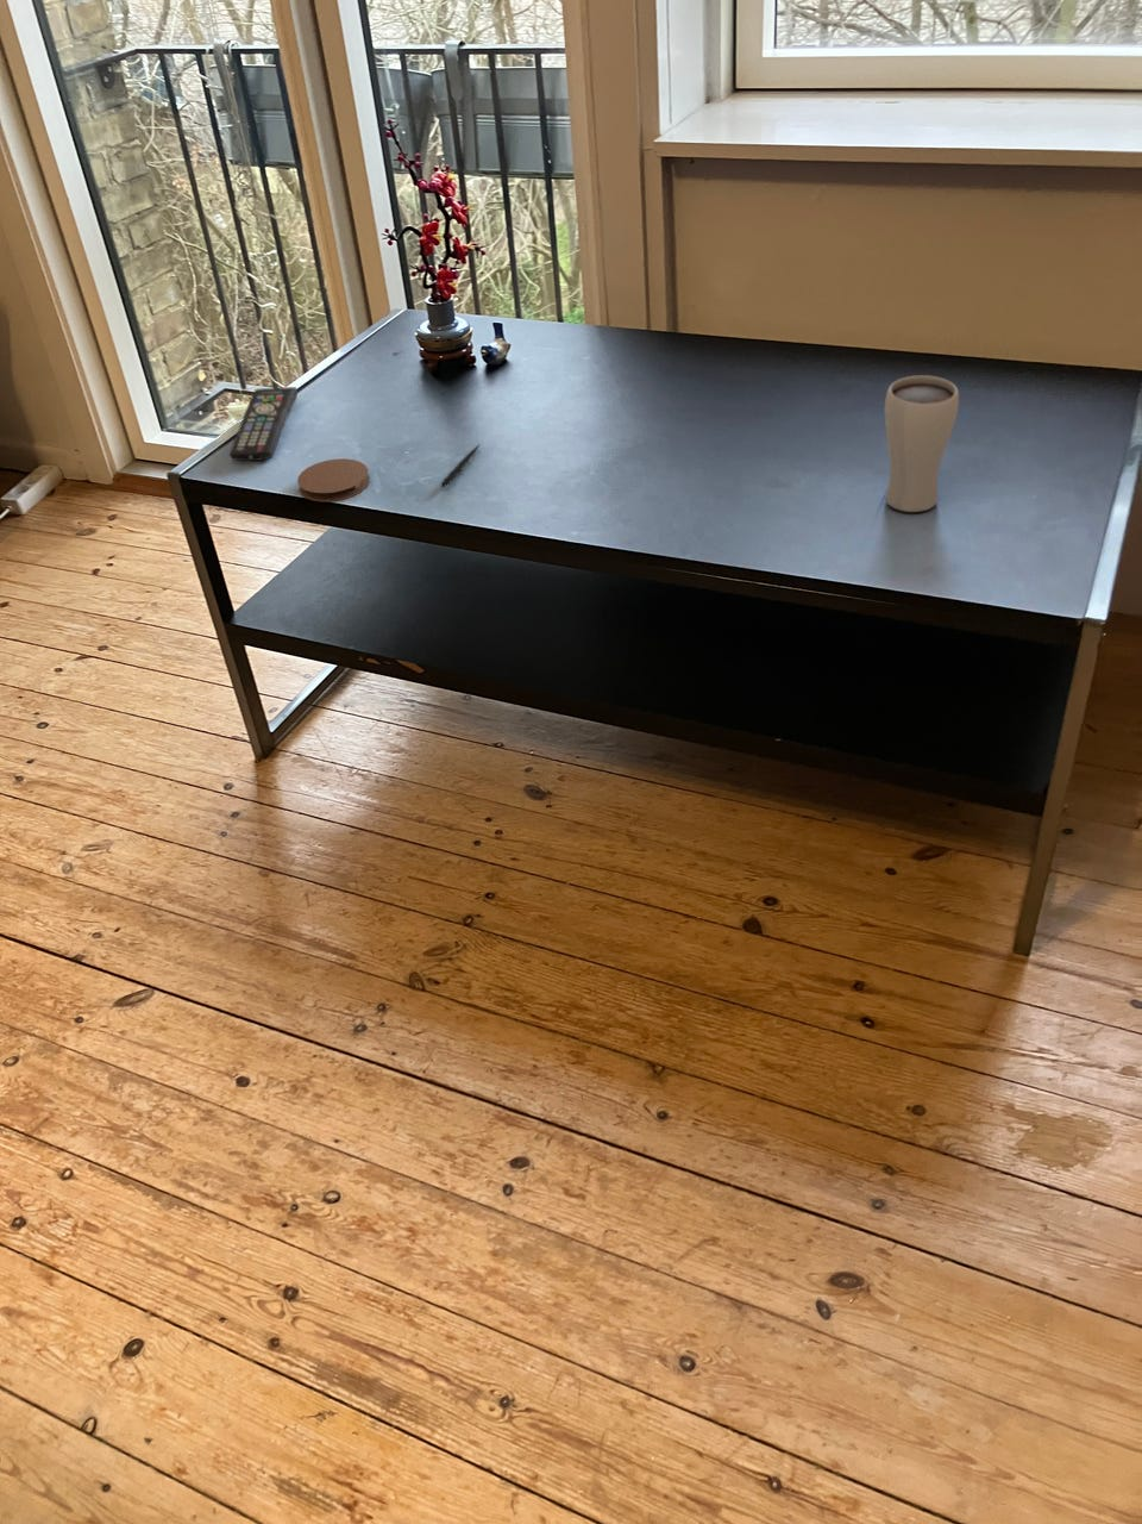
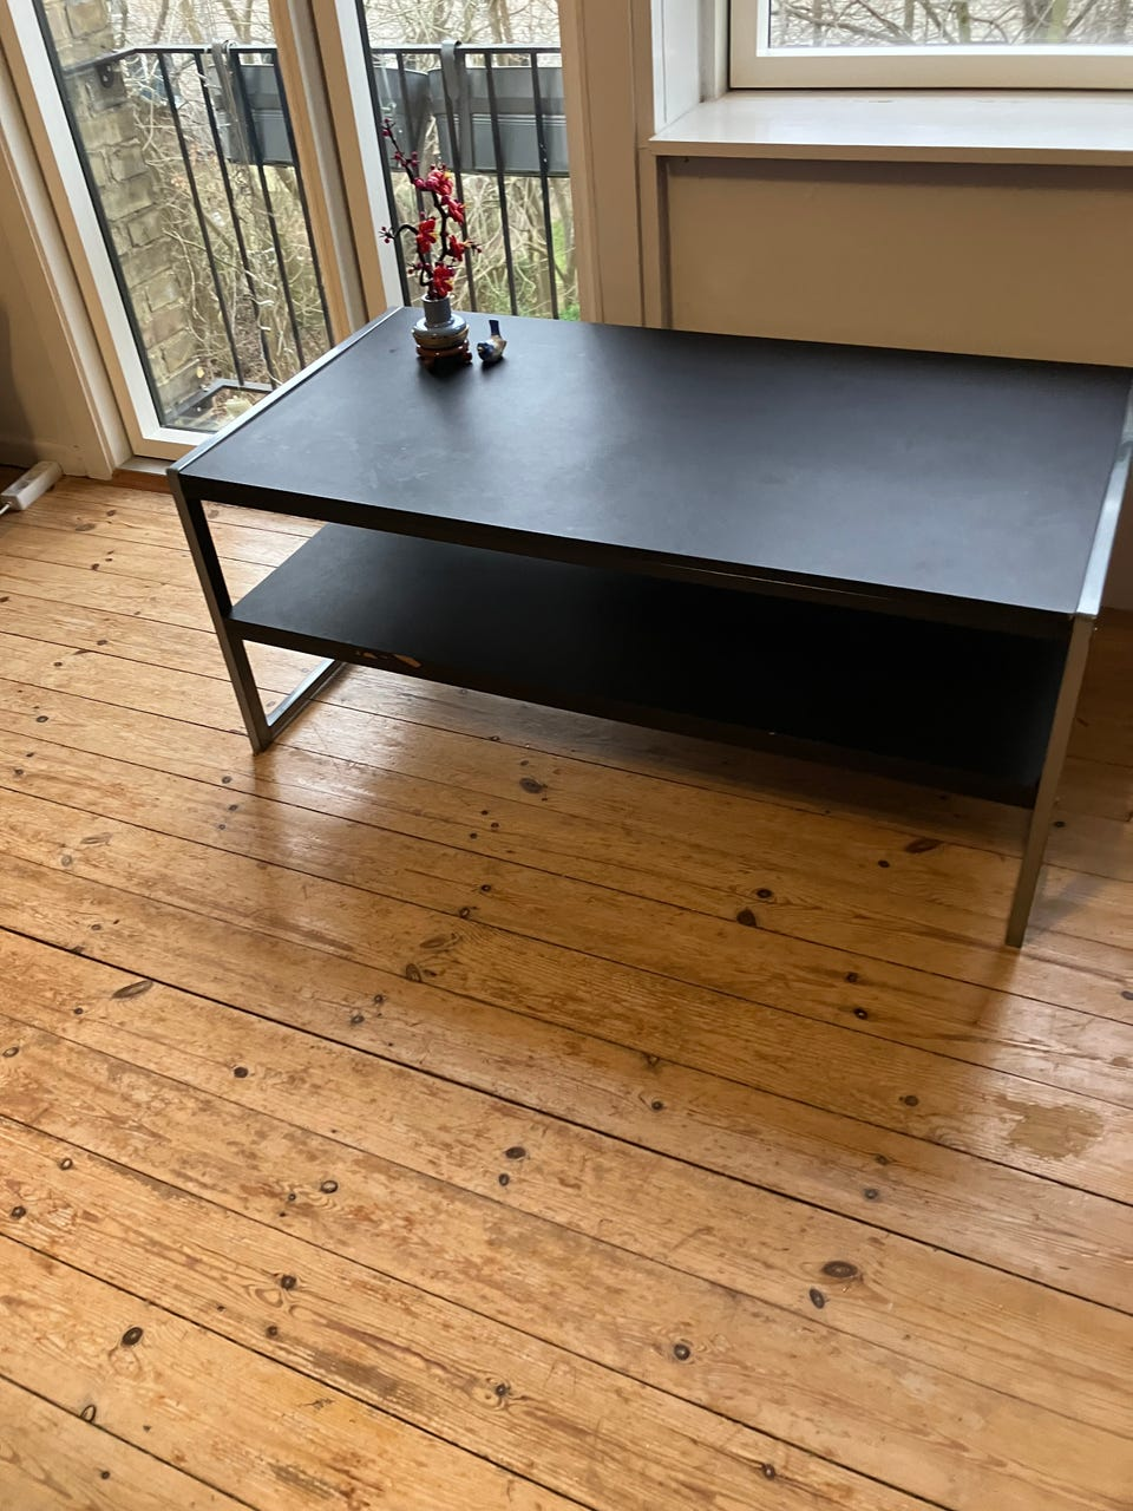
- coaster [296,457,371,503]
- drinking glass [884,376,960,514]
- remote control [228,385,299,462]
- pen [440,443,482,488]
